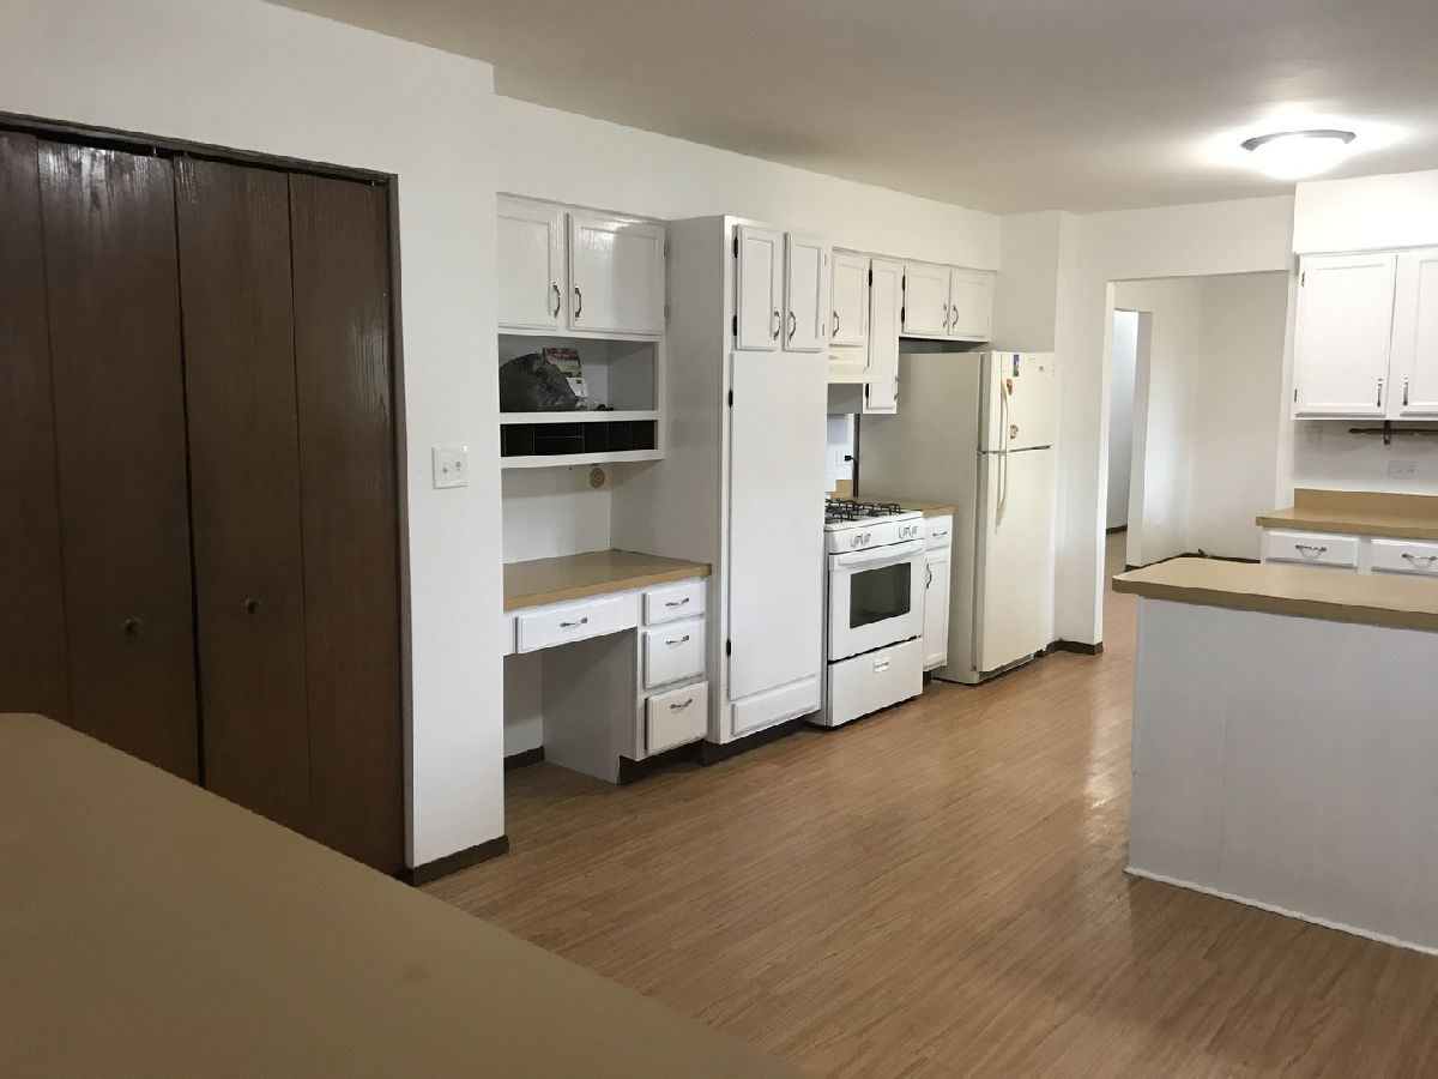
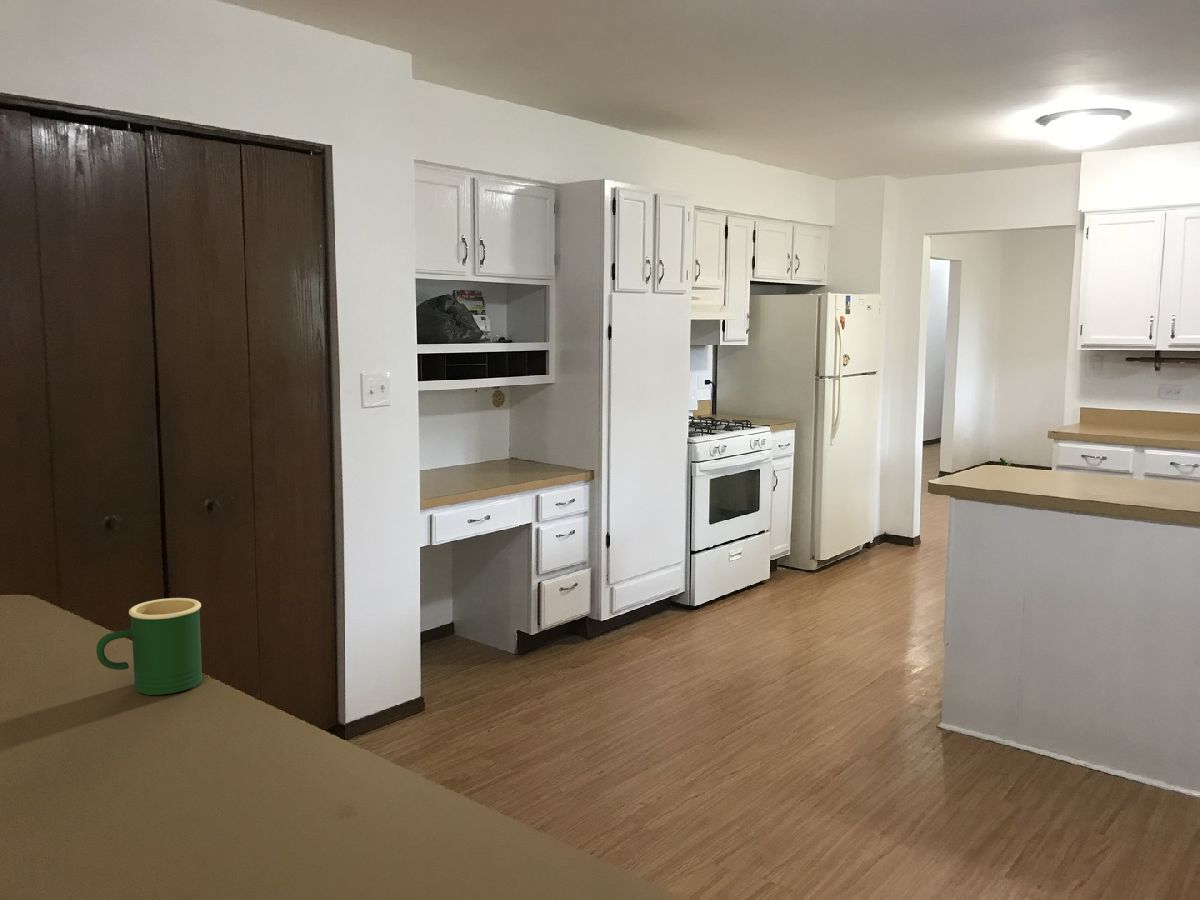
+ mug [95,597,203,696]
